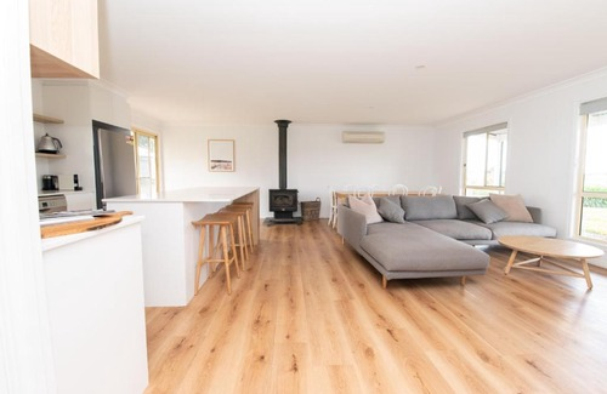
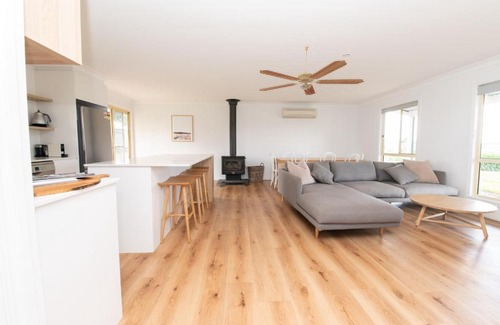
+ ceiling fan [258,46,365,96]
